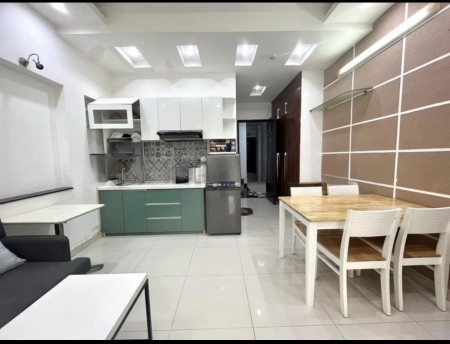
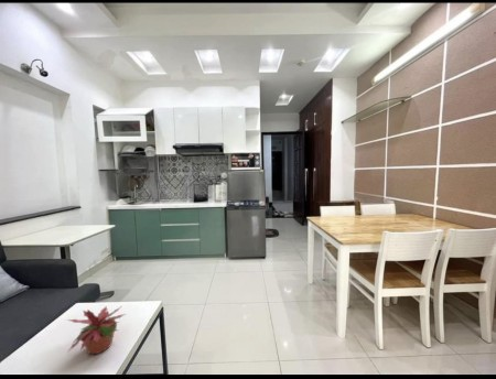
+ potted plant [65,305,127,356]
